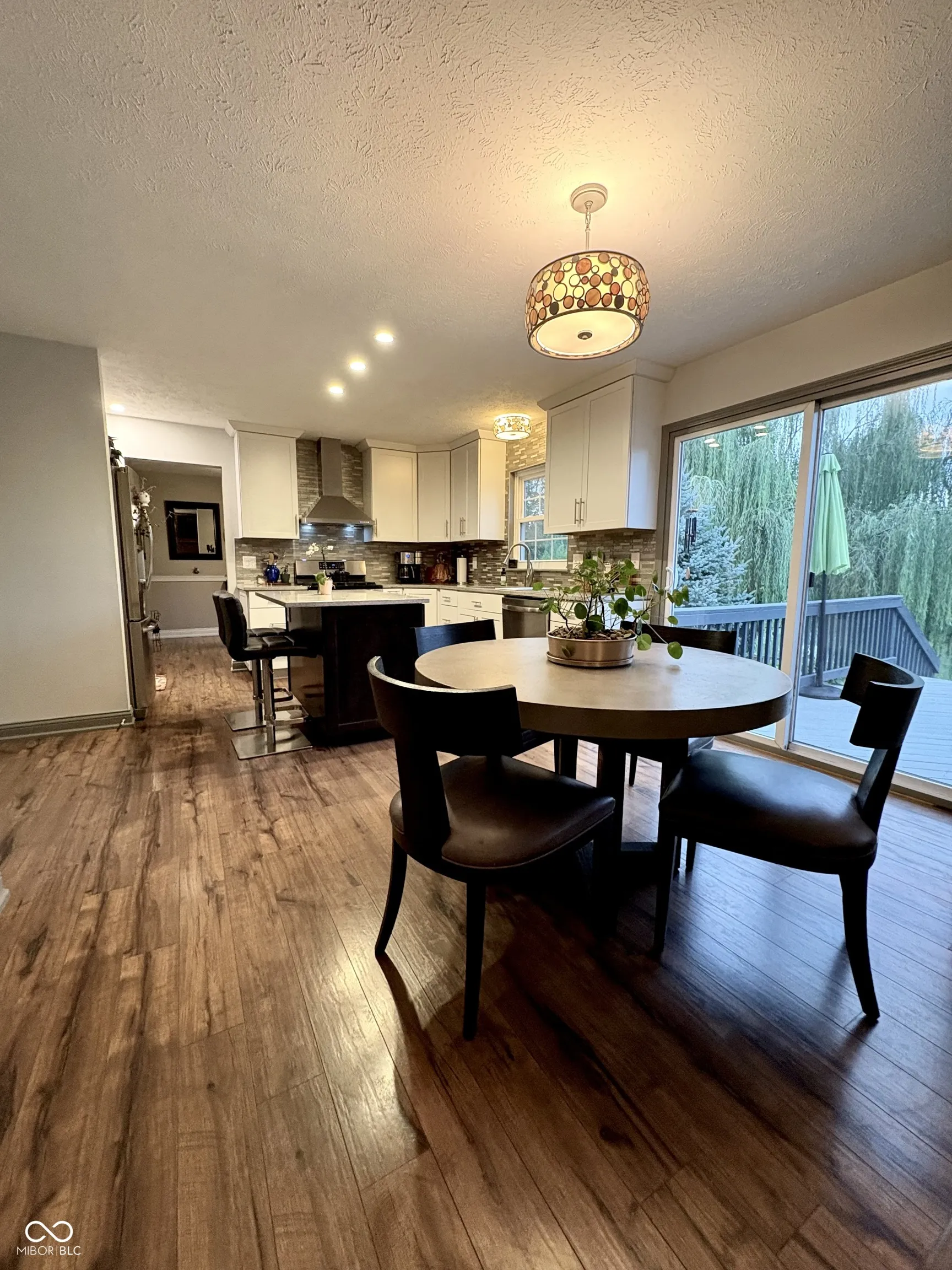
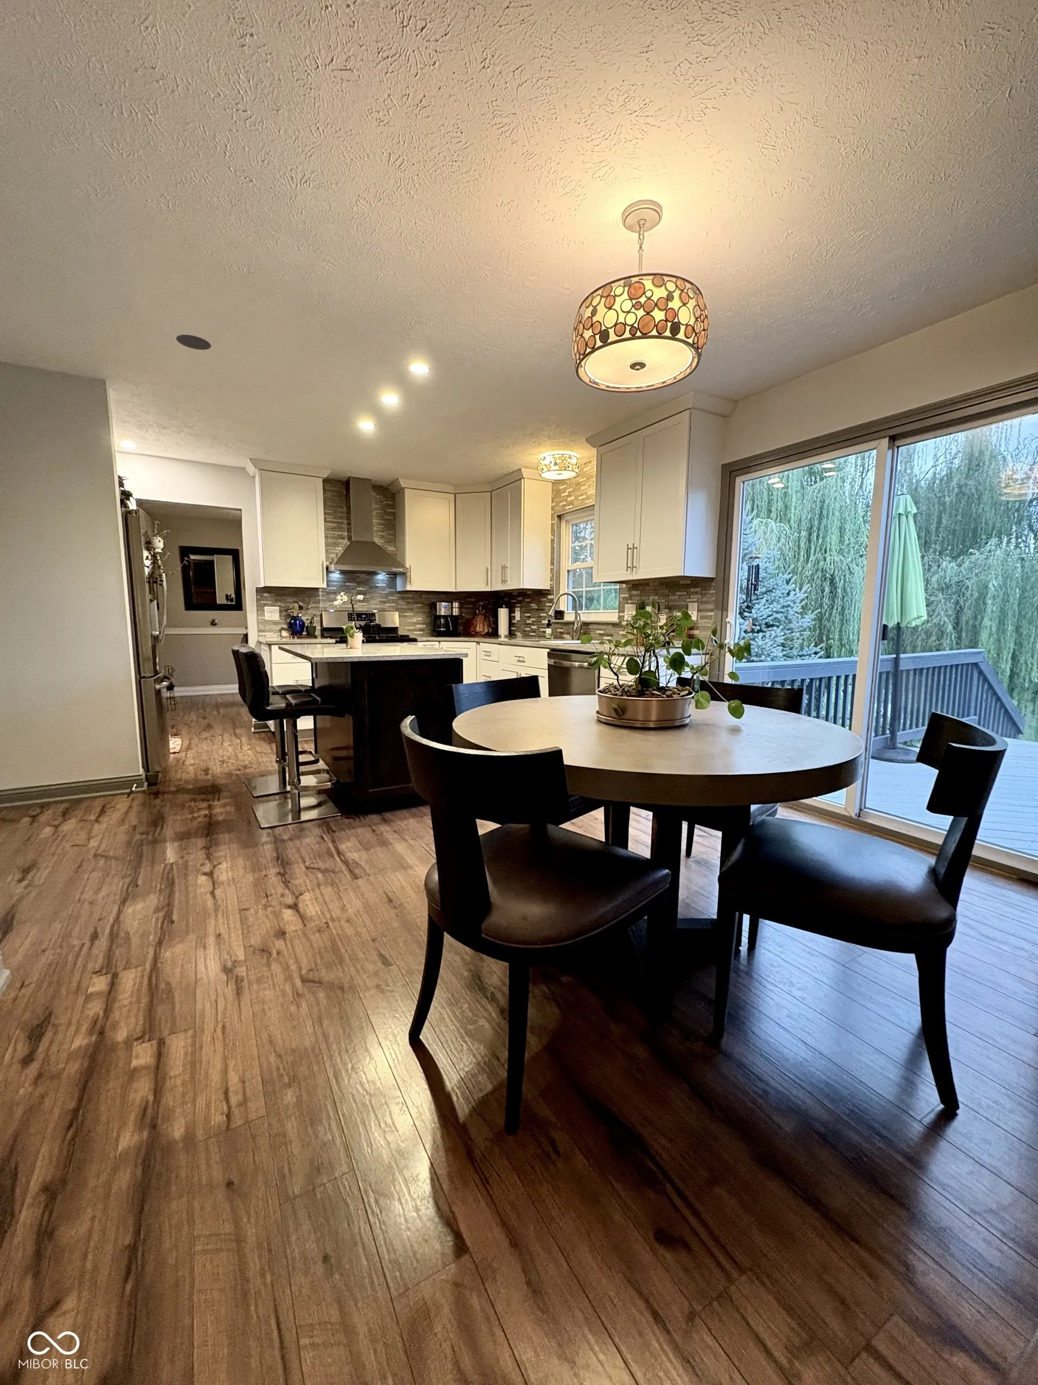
+ recessed light [176,334,212,350]
